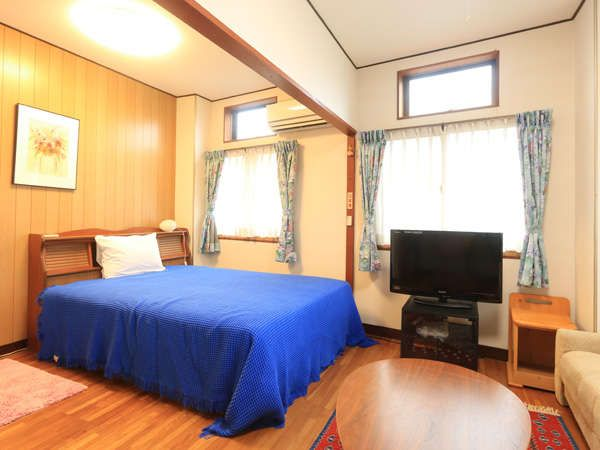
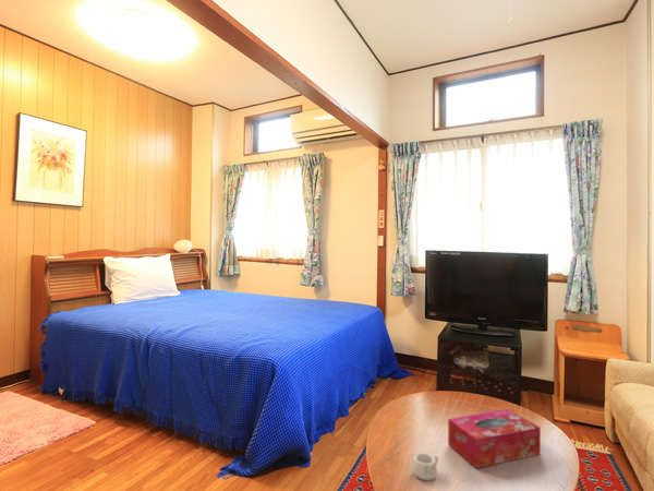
+ teacup [411,452,439,481]
+ tissue box [447,408,542,469]
